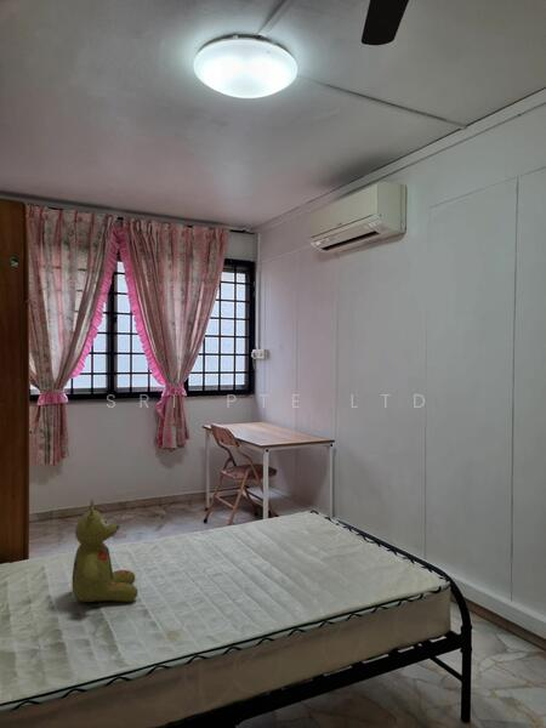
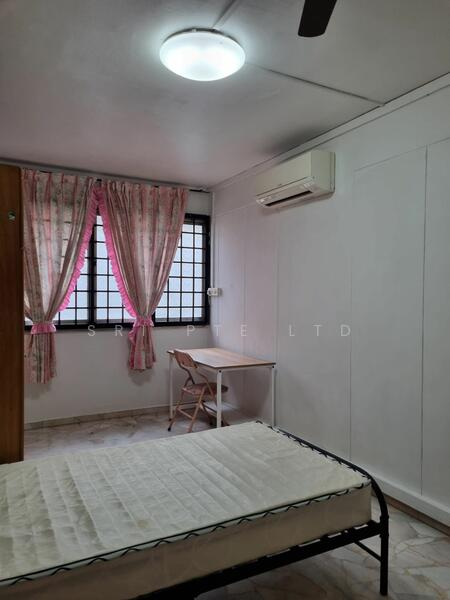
- stuffed bear [70,499,140,603]
